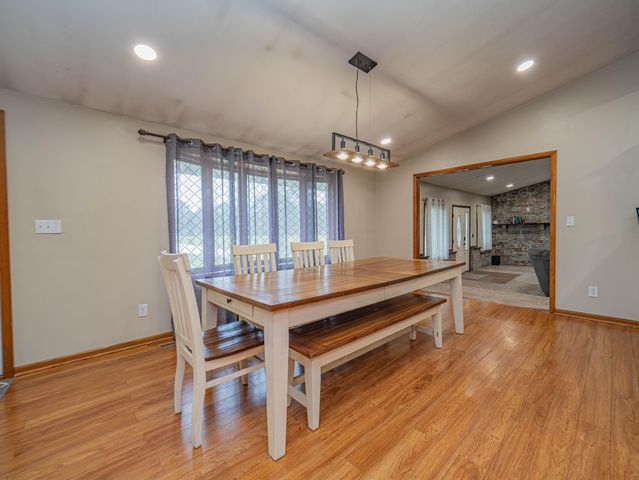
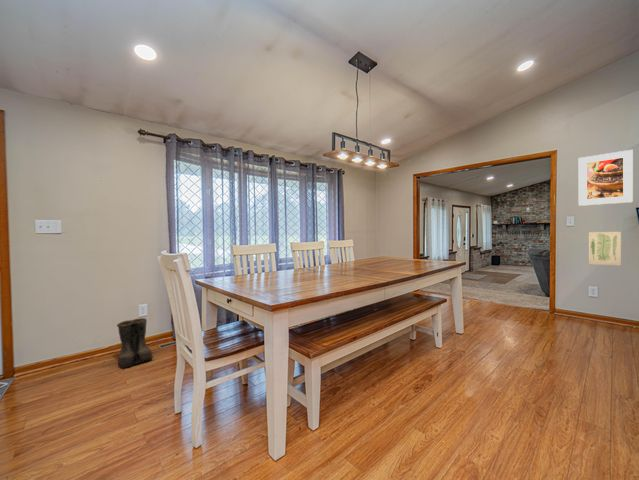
+ wall art [588,231,622,267]
+ boots [116,317,154,368]
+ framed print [578,149,634,207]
